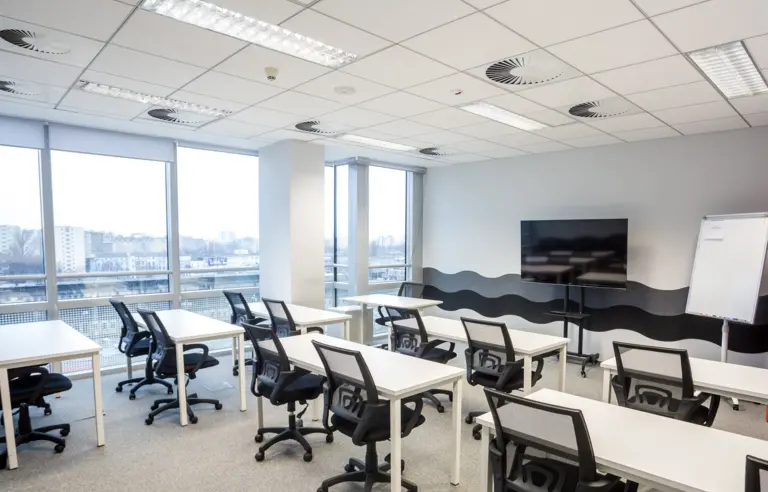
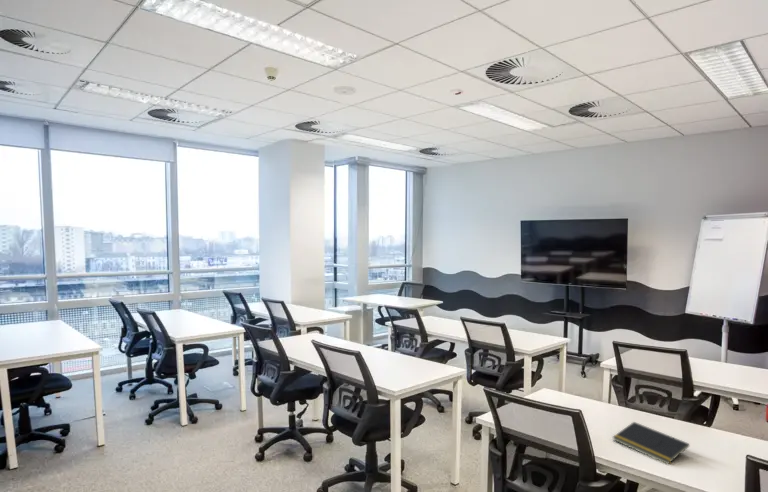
+ notepad [612,421,690,465]
